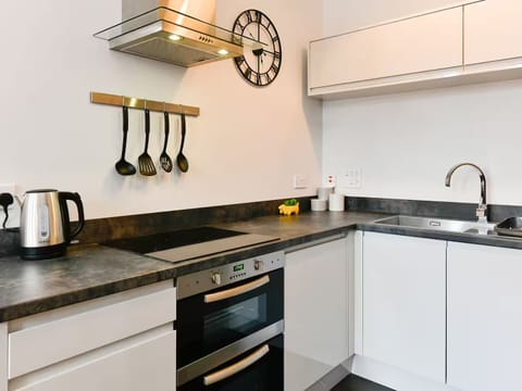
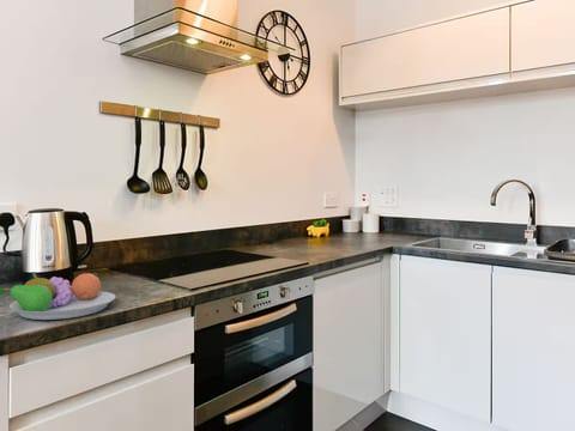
+ fruit bowl [0,271,116,321]
